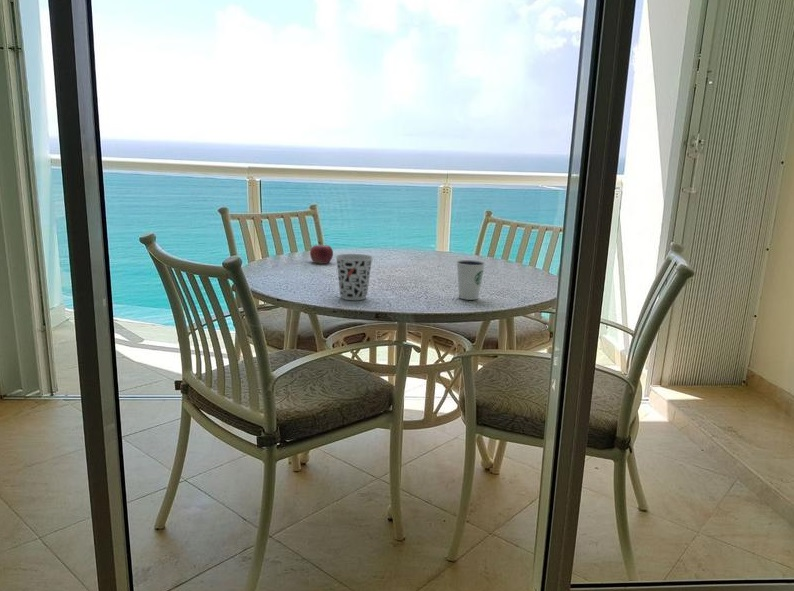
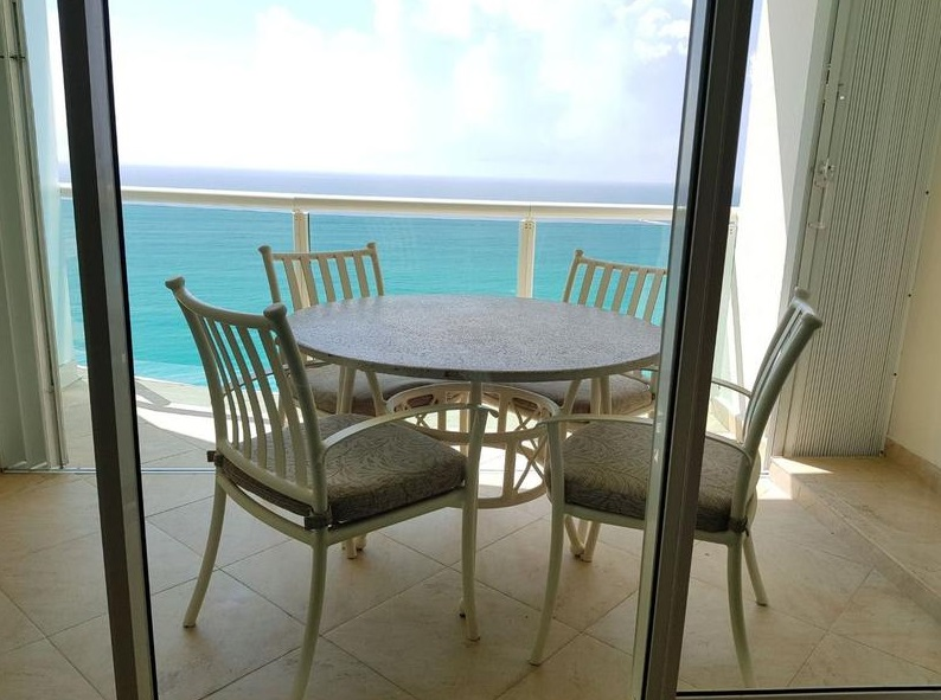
- dixie cup [455,259,486,301]
- fruit [309,240,334,265]
- cup [335,253,374,301]
